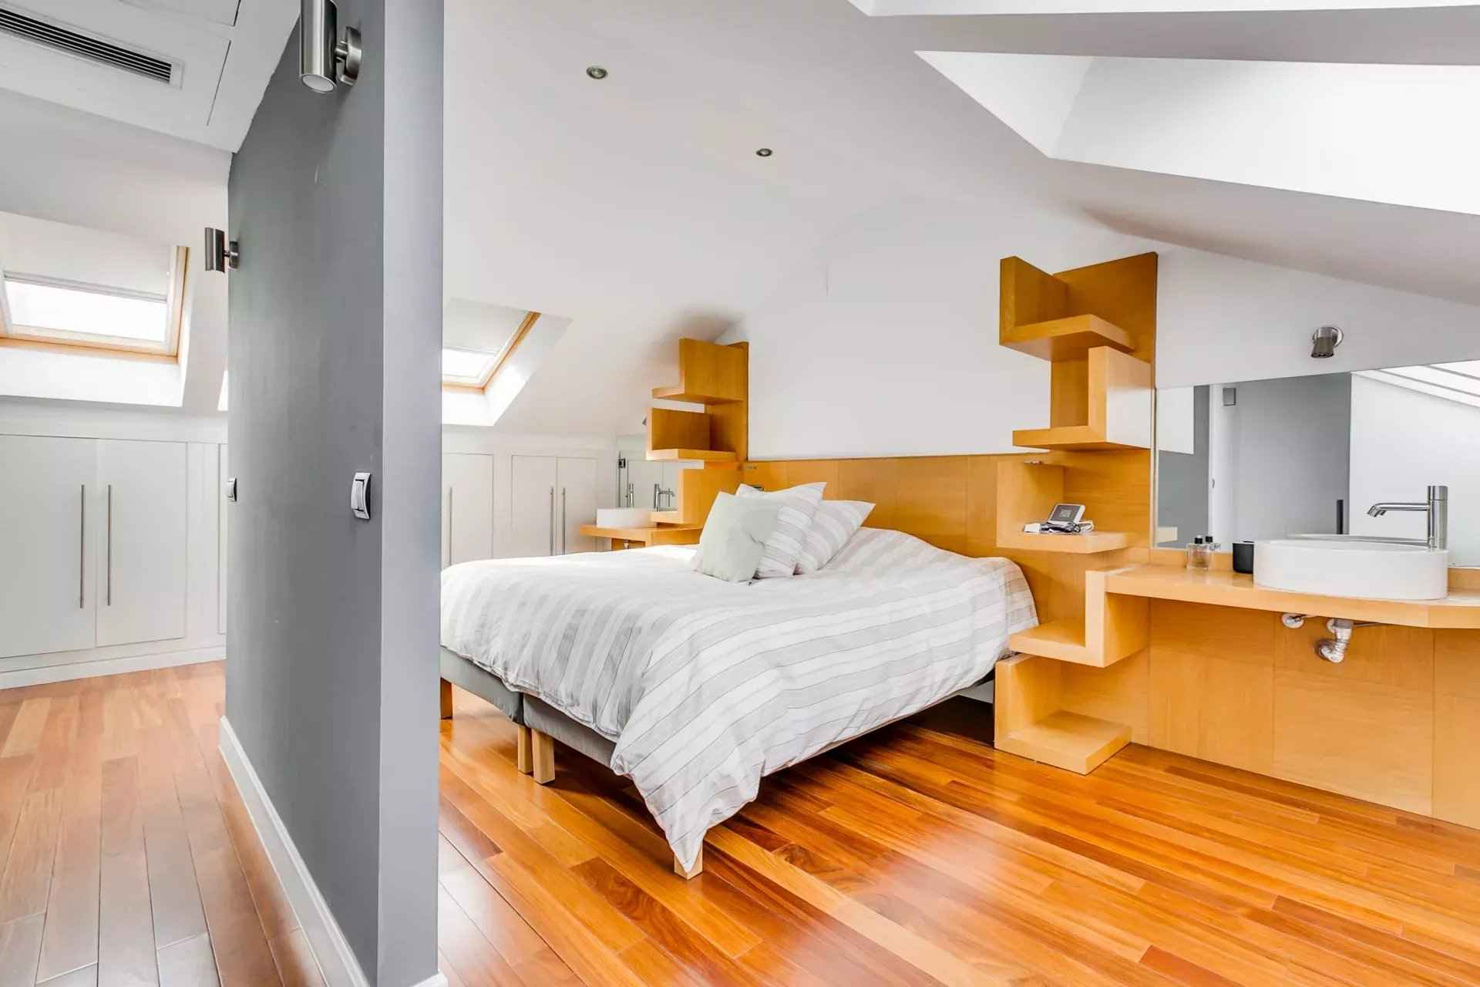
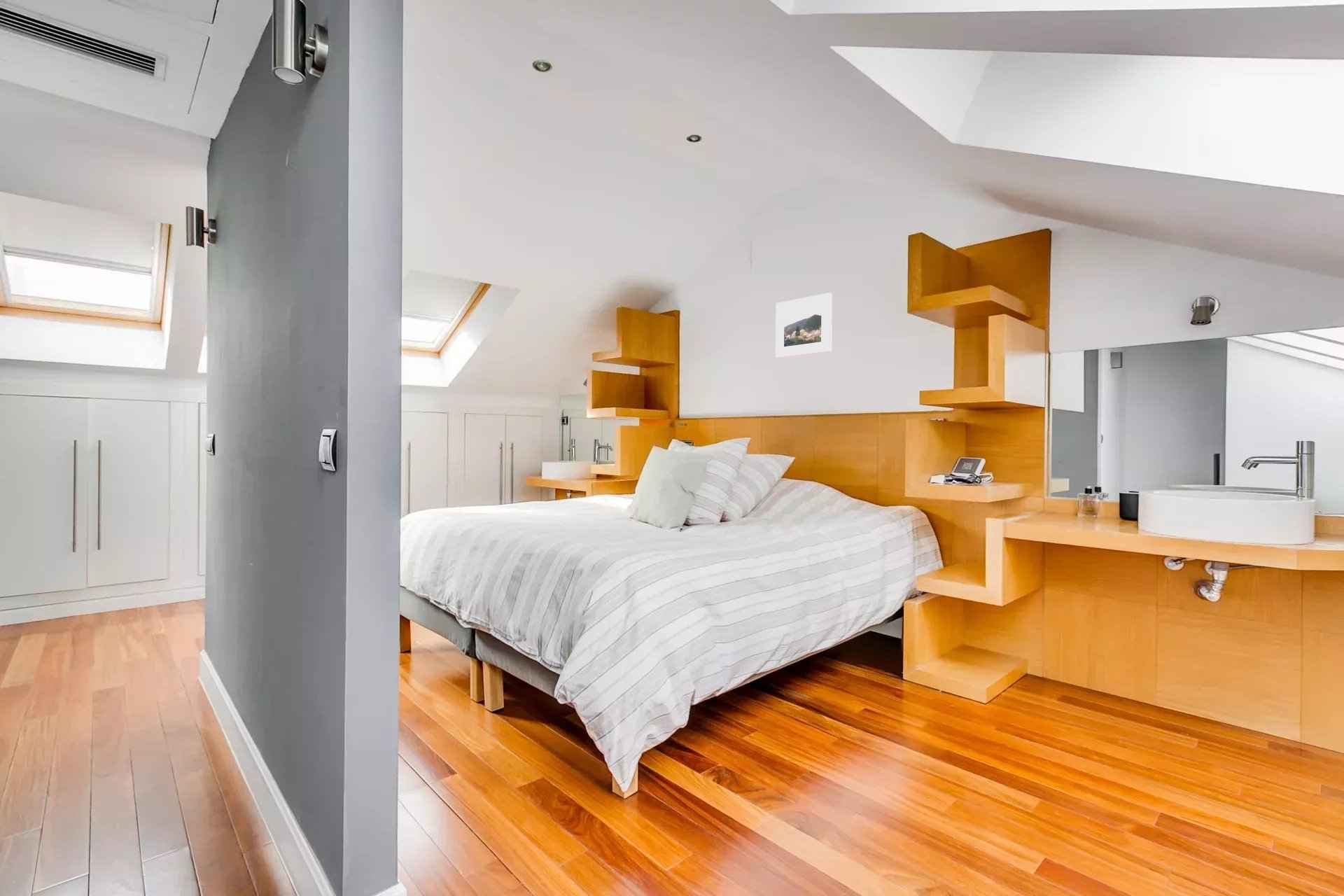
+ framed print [775,292,833,358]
